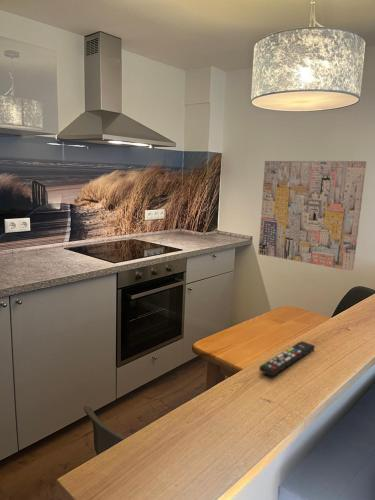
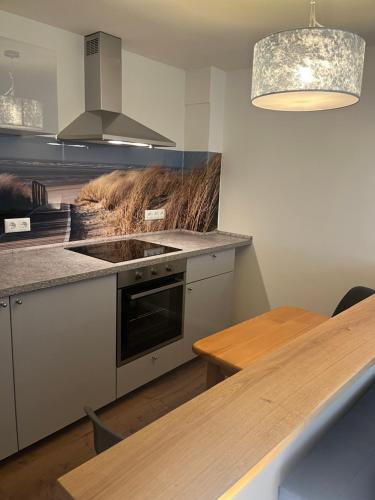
- remote control [258,340,316,377]
- wall art [258,160,367,272]
